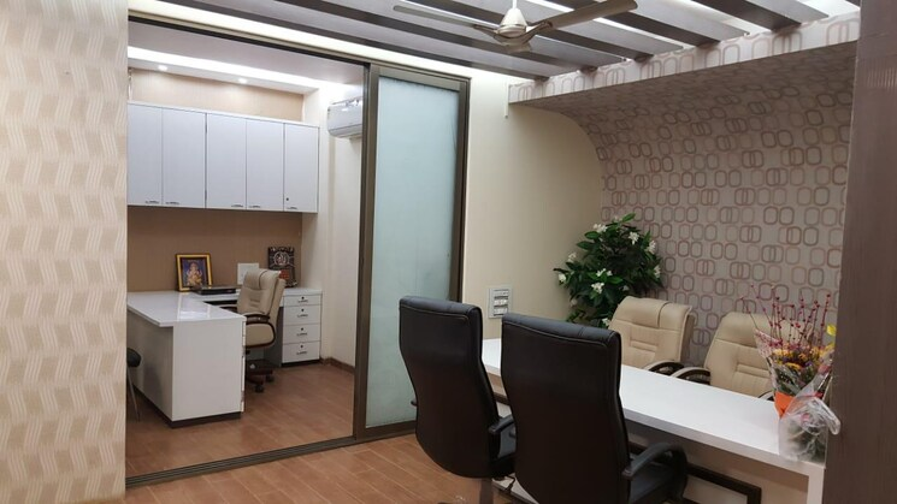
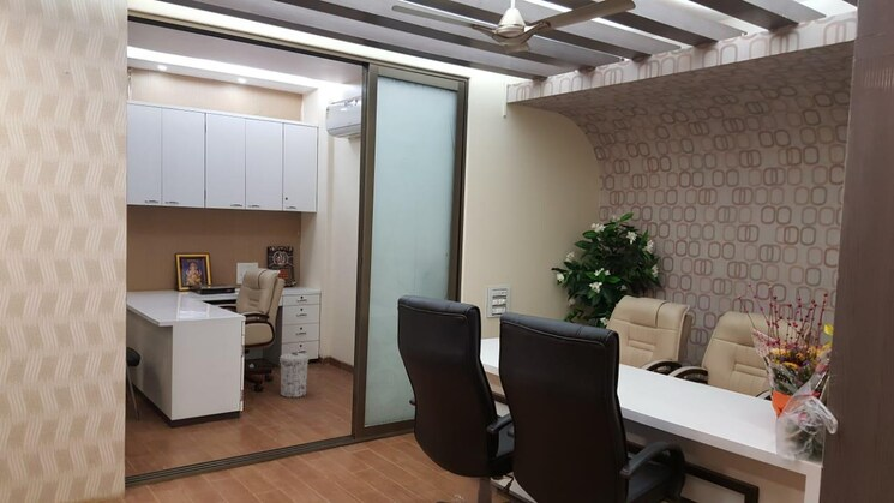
+ trash can [278,352,310,399]
